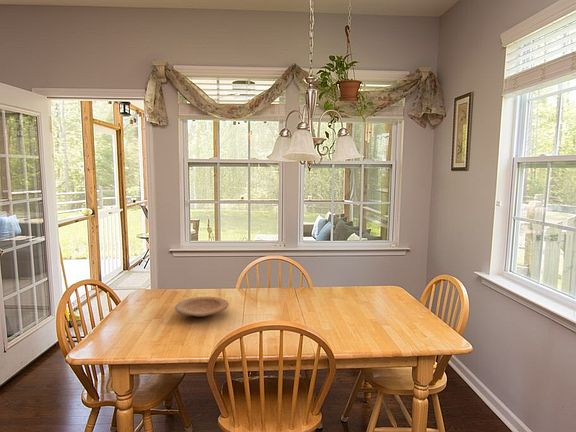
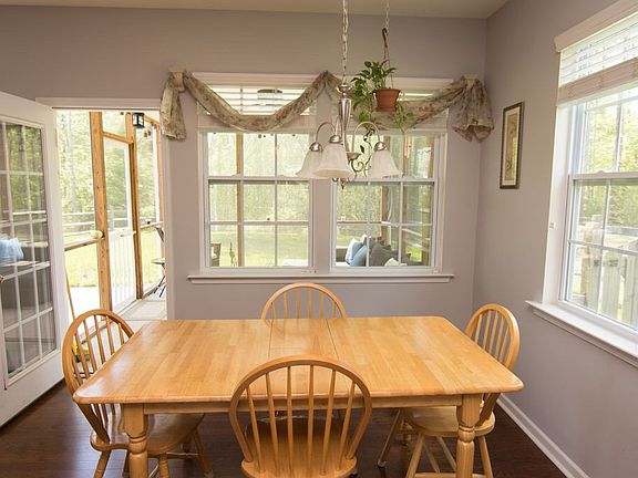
- plate [174,296,230,318]
